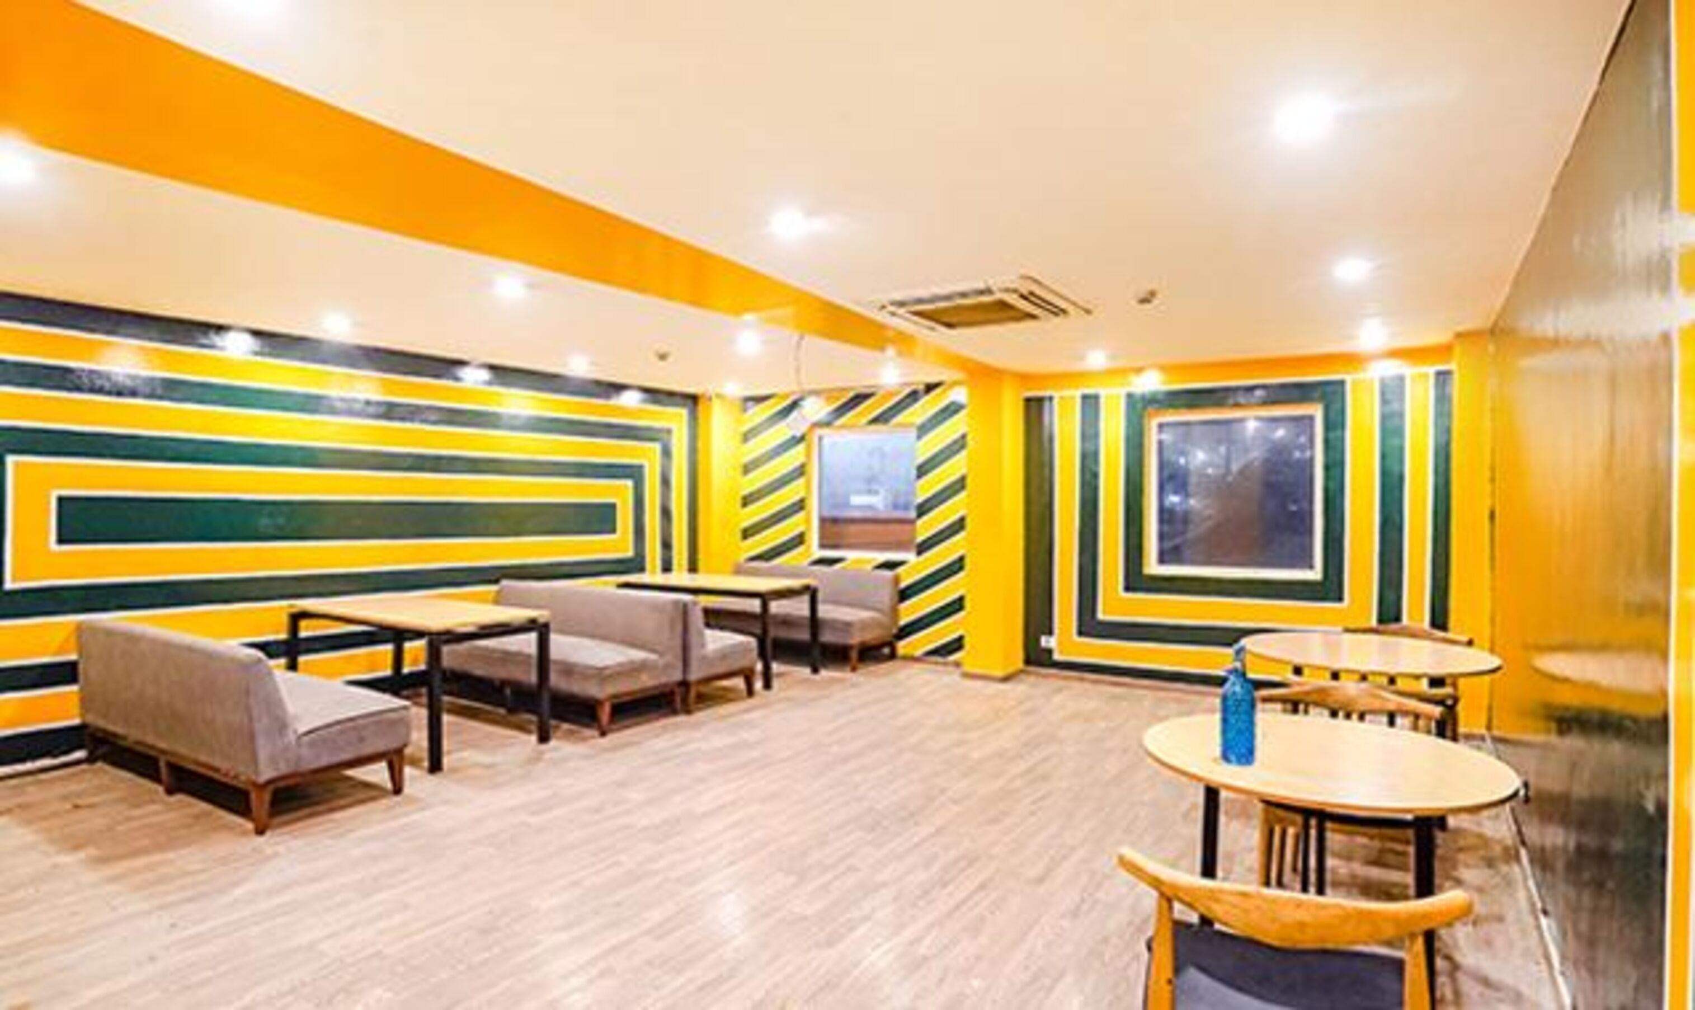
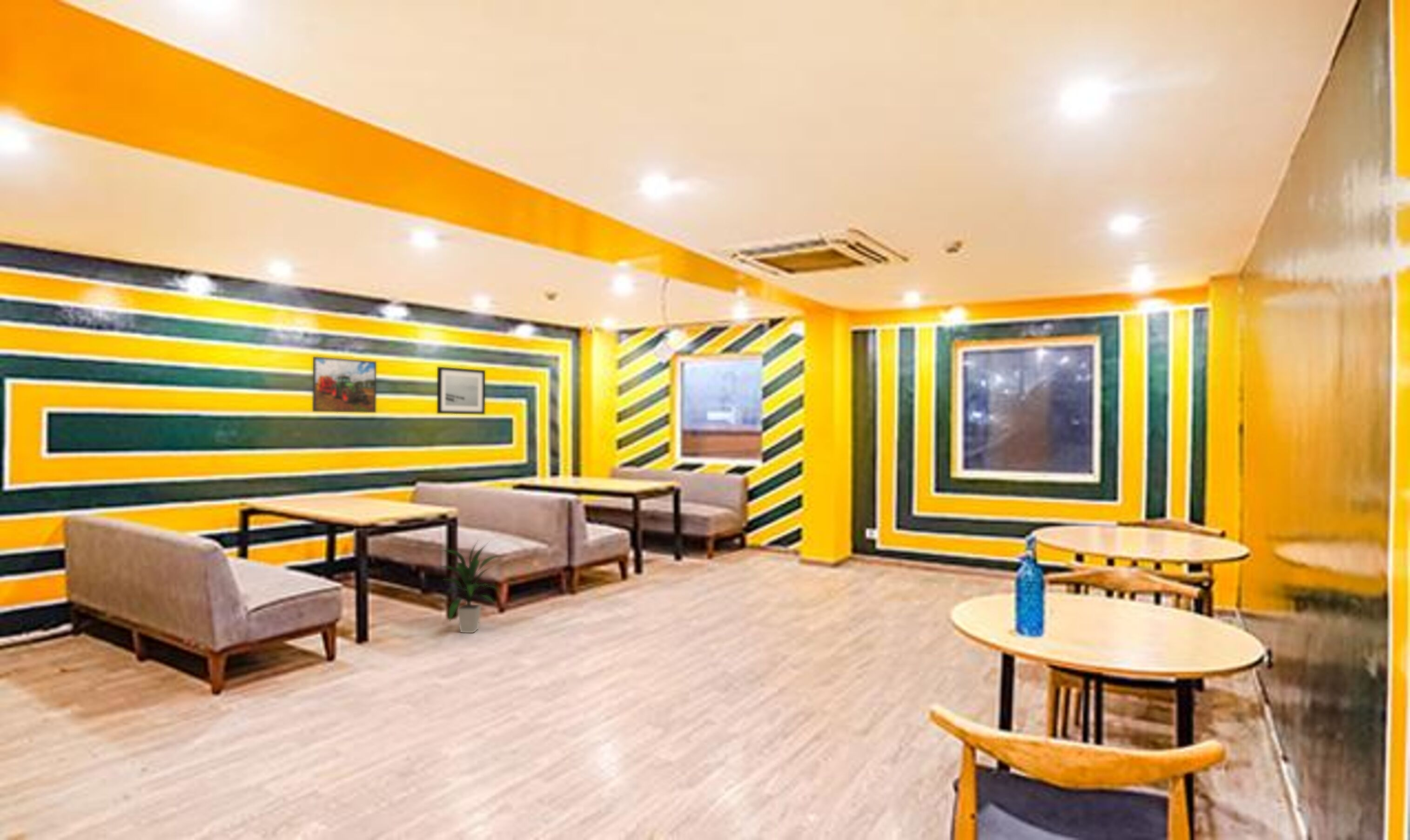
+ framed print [312,356,377,413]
+ wall art [436,366,486,415]
+ indoor plant [435,540,504,633]
